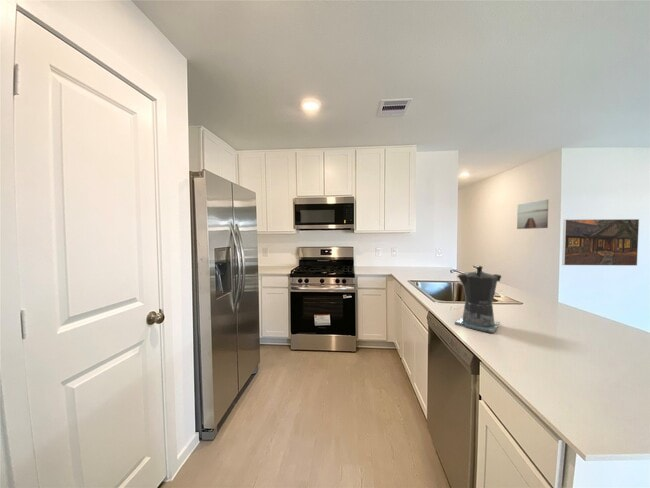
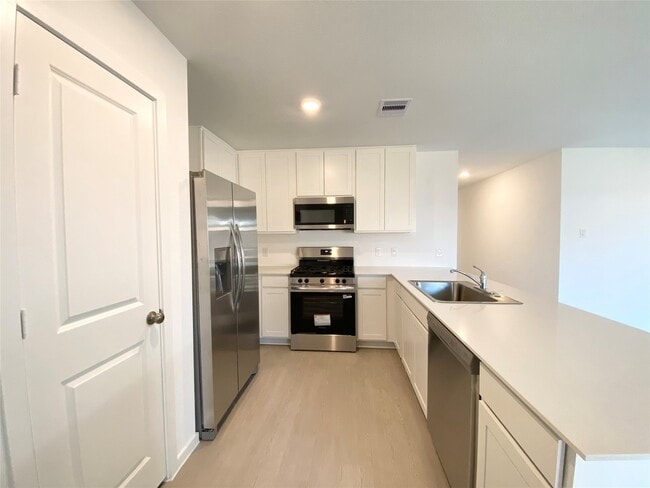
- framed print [561,218,640,267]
- wall art [516,198,550,230]
- coffee maker [454,265,502,334]
